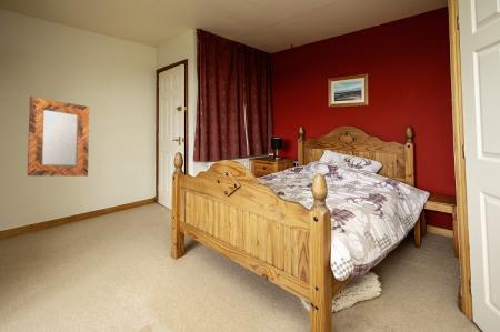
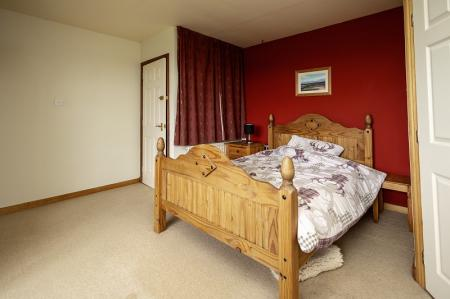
- home mirror [27,95,90,178]
